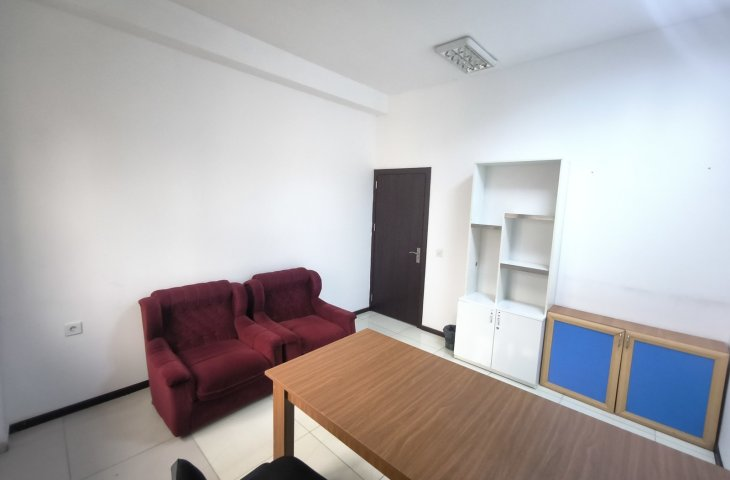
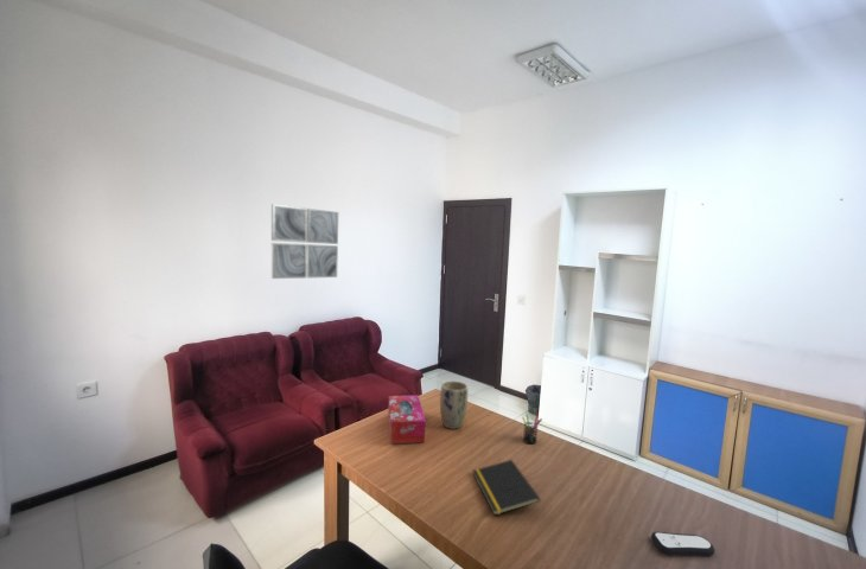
+ wall art [270,203,339,280]
+ tissue box [387,395,427,445]
+ pen holder [521,413,543,445]
+ remote control [650,531,715,557]
+ notepad [472,459,541,516]
+ plant pot [439,379,469,430]
